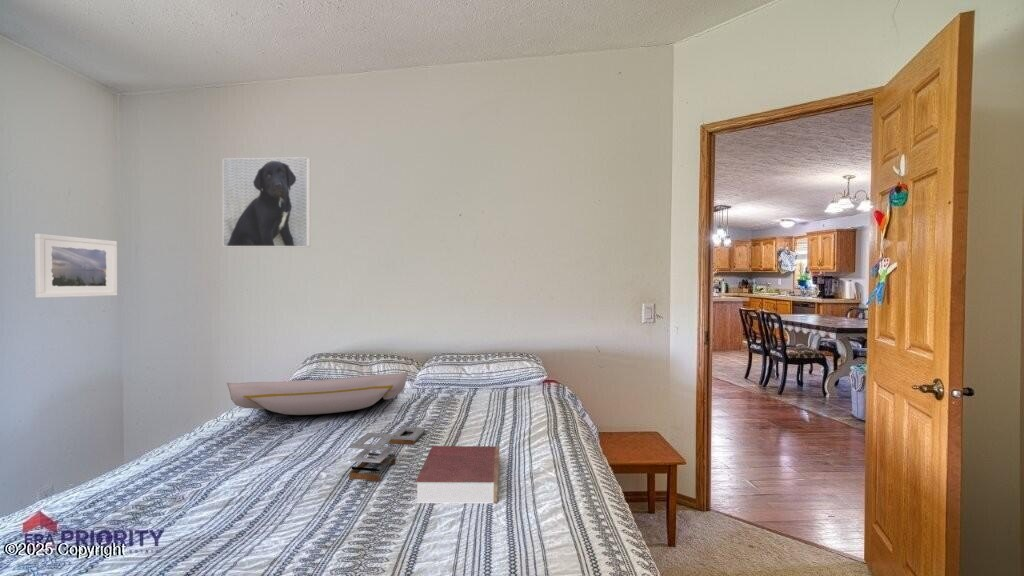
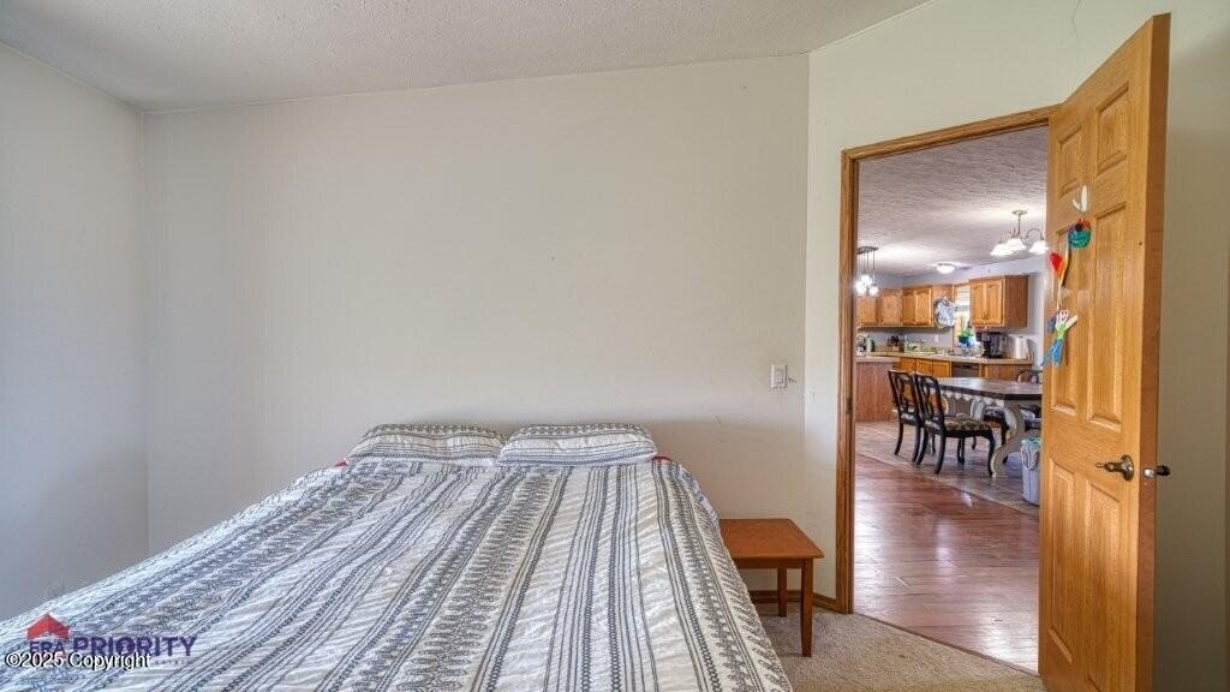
- cushion [226,372,409,416]
- tray [348,426,426,482]
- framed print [222,156,311,248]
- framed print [34,233,118,299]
- book [415,445,500,505]
